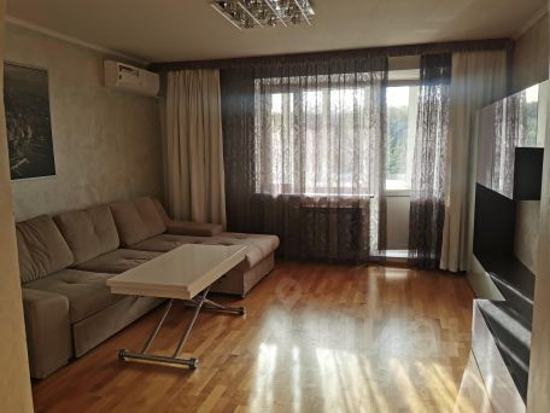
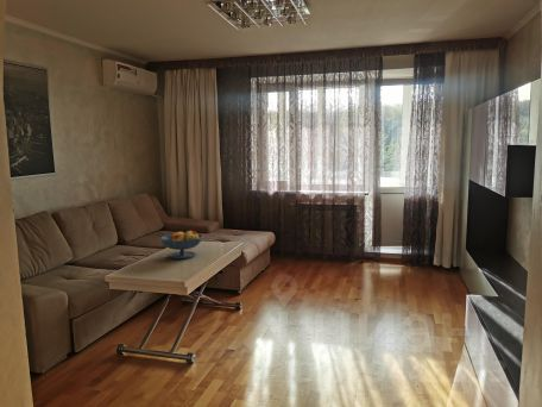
+ fruit bowl [159,230,204,259]
